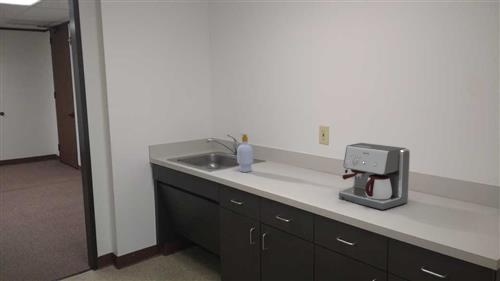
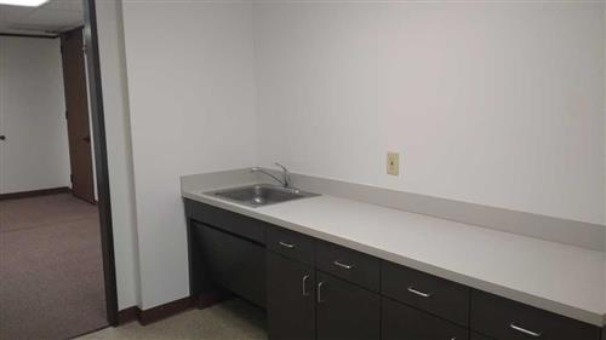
- soap bottle [236,133,254,173]
- coffee maker [338,142,411,211]
